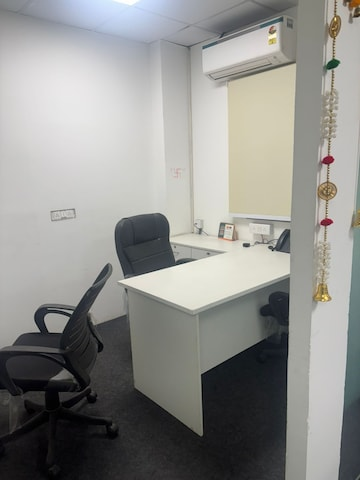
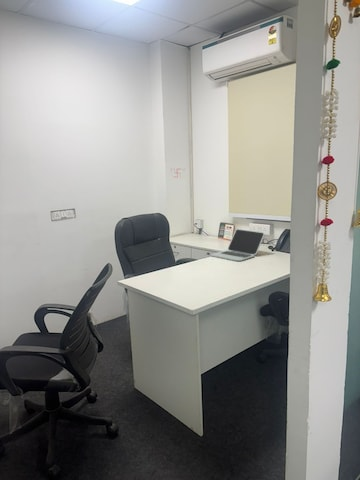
+ laptop [210,228,265,262]
